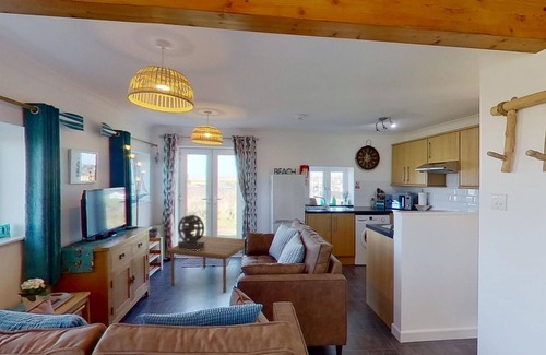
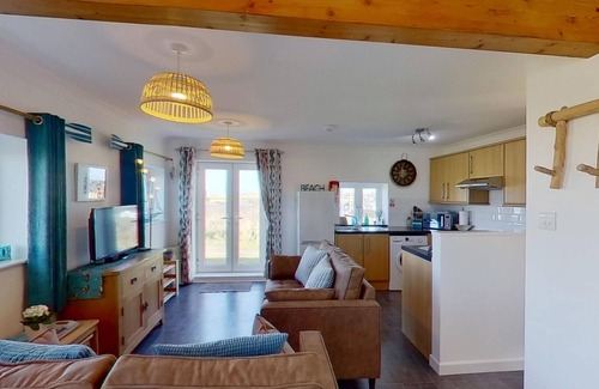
- shelf unit [177,214,205,251]
- coffee table [166,235,246,294]
